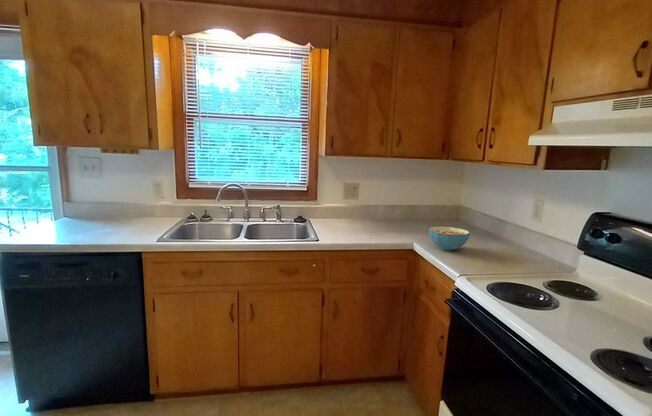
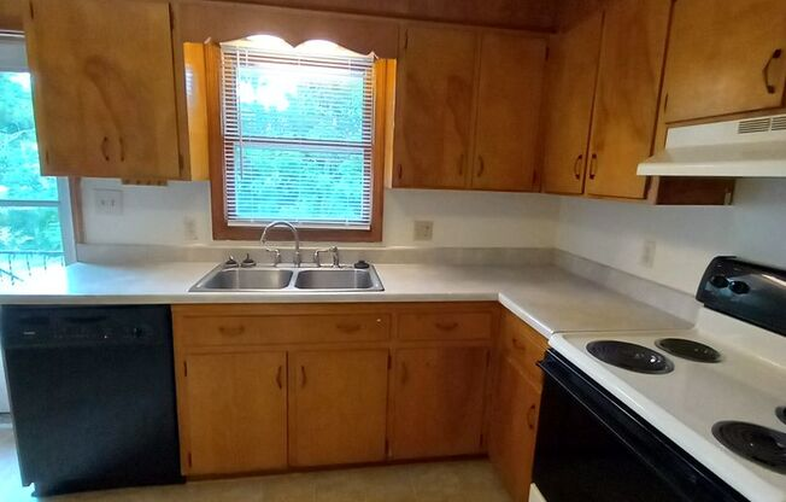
- cereal bowl [428,226,471,251]
